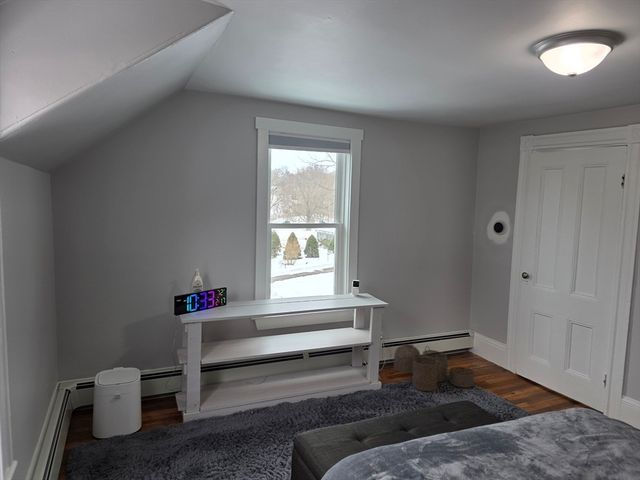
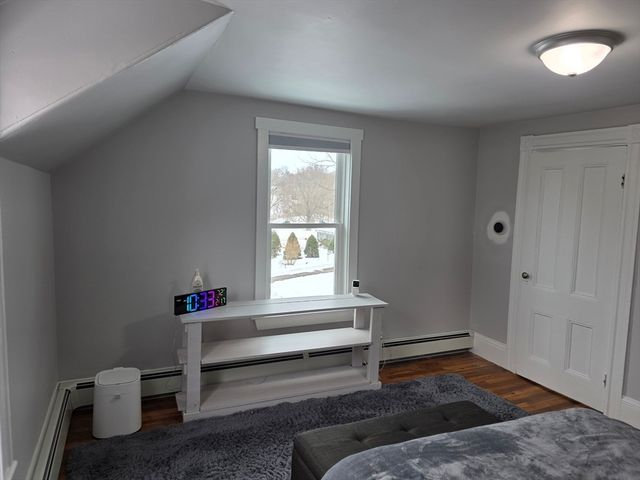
- woven basket [393,342,476,392]
